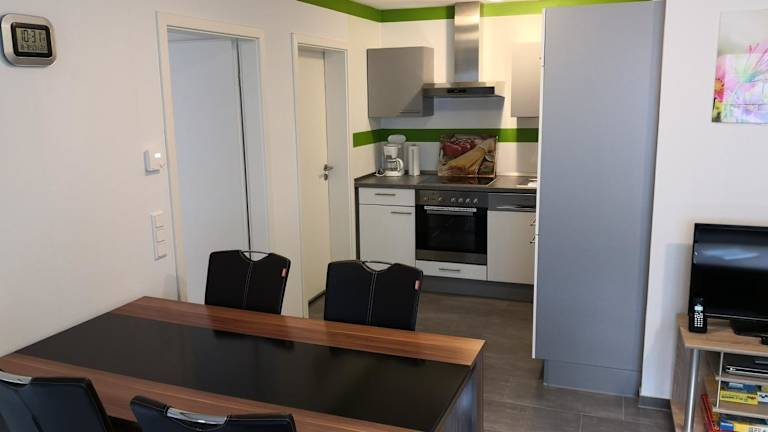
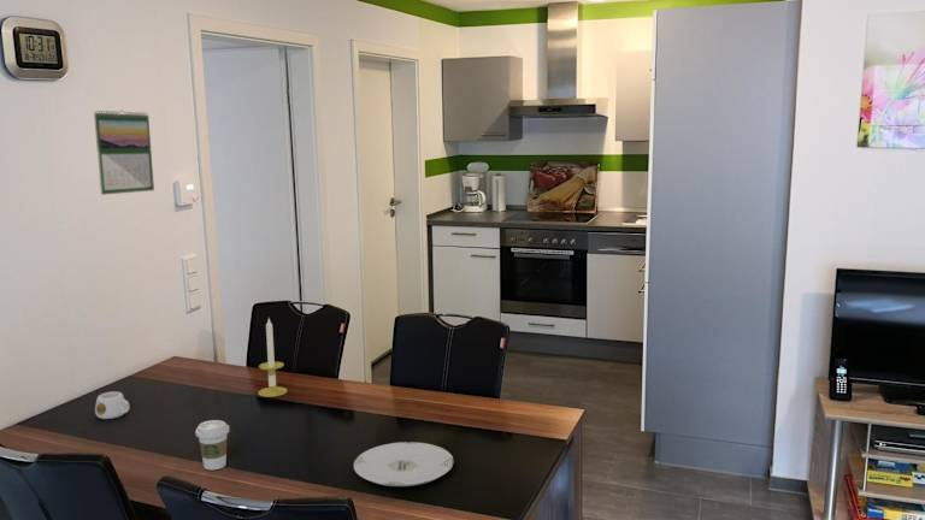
+ calendar [93,110,155,196]
+ candle [257,318,288,398]
+ coffee cup [194,419,230,471]
+ mug [94,390,130,420]
+ plate [353,441,455,488]
